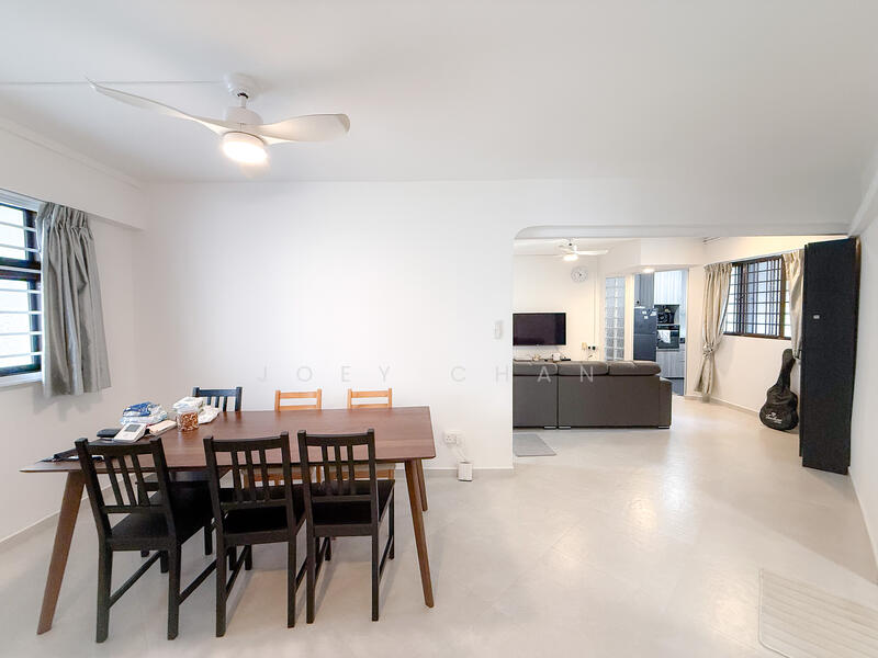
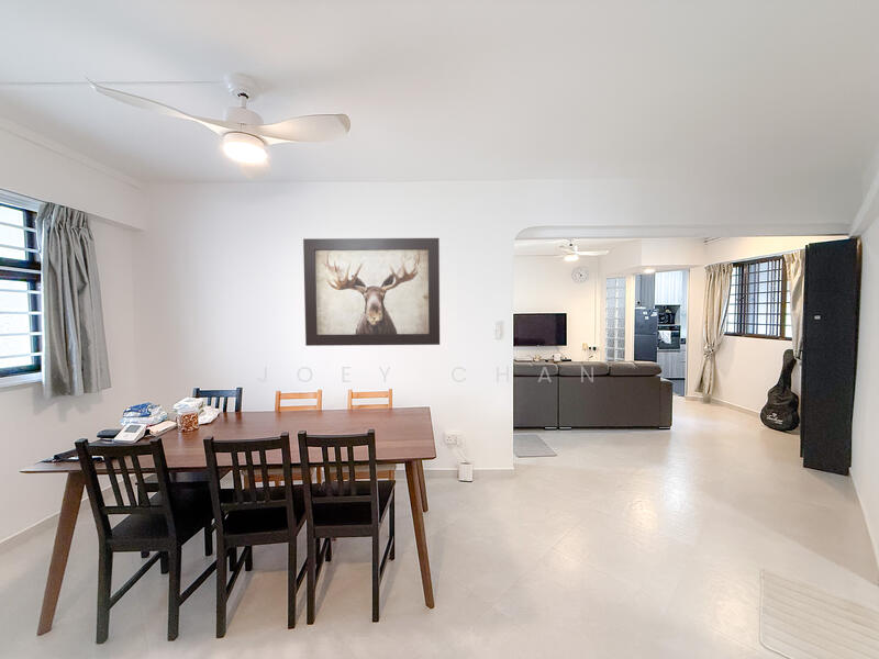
+ wall art [302,237,441,347]
